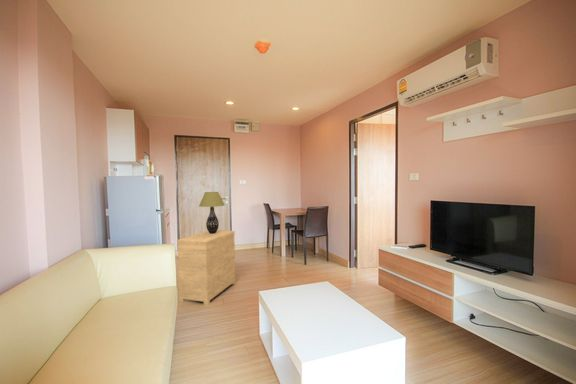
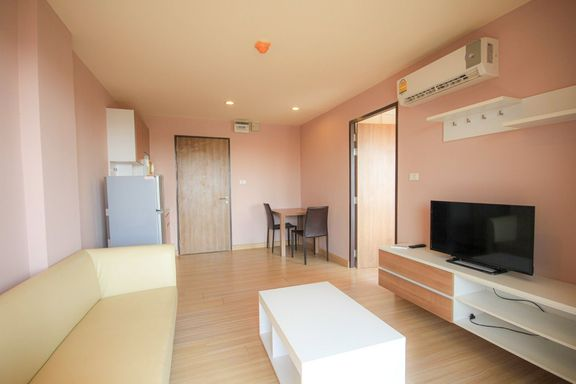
- table lamp [198,191,226,234]
- side table [176,229,236,306]
